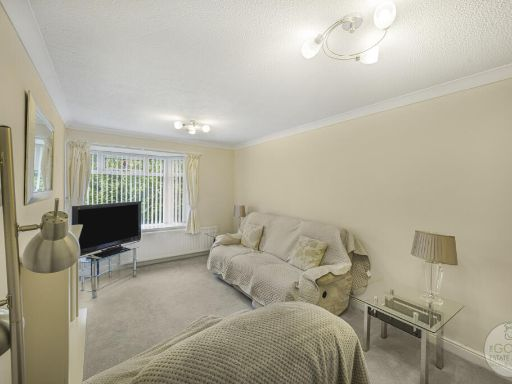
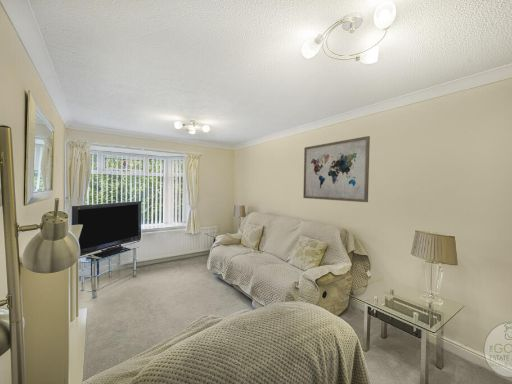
+ wall art [302,135,371,203]
